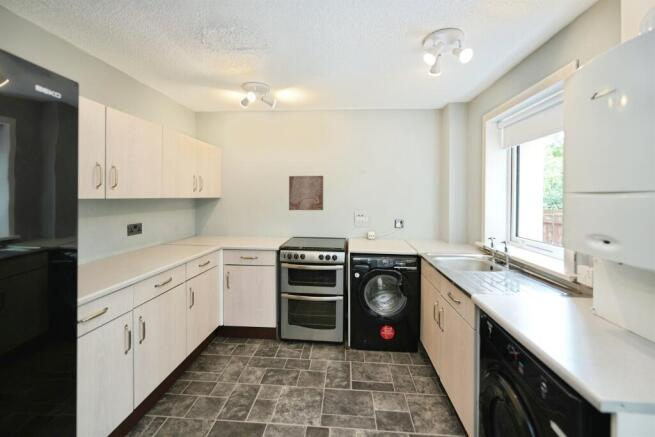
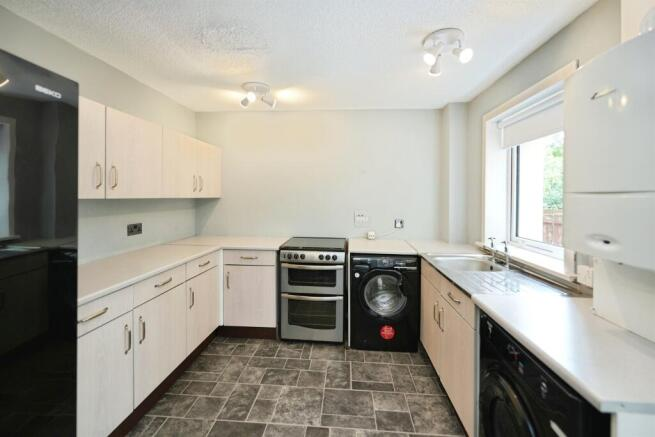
- wall art [288,175,324,211]
